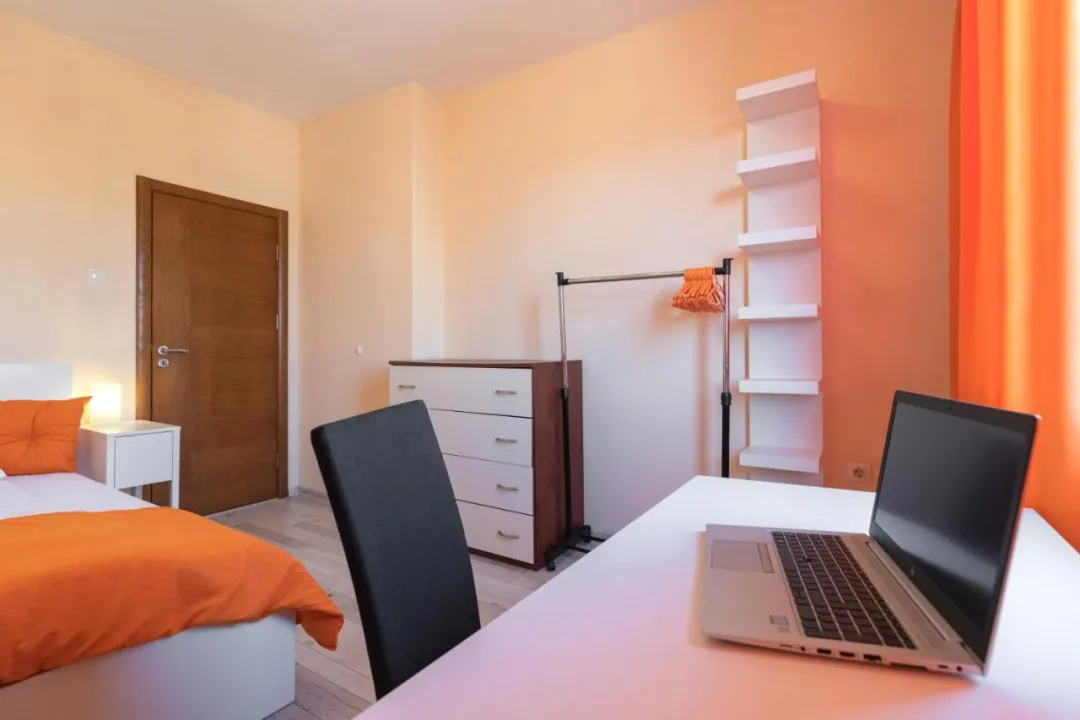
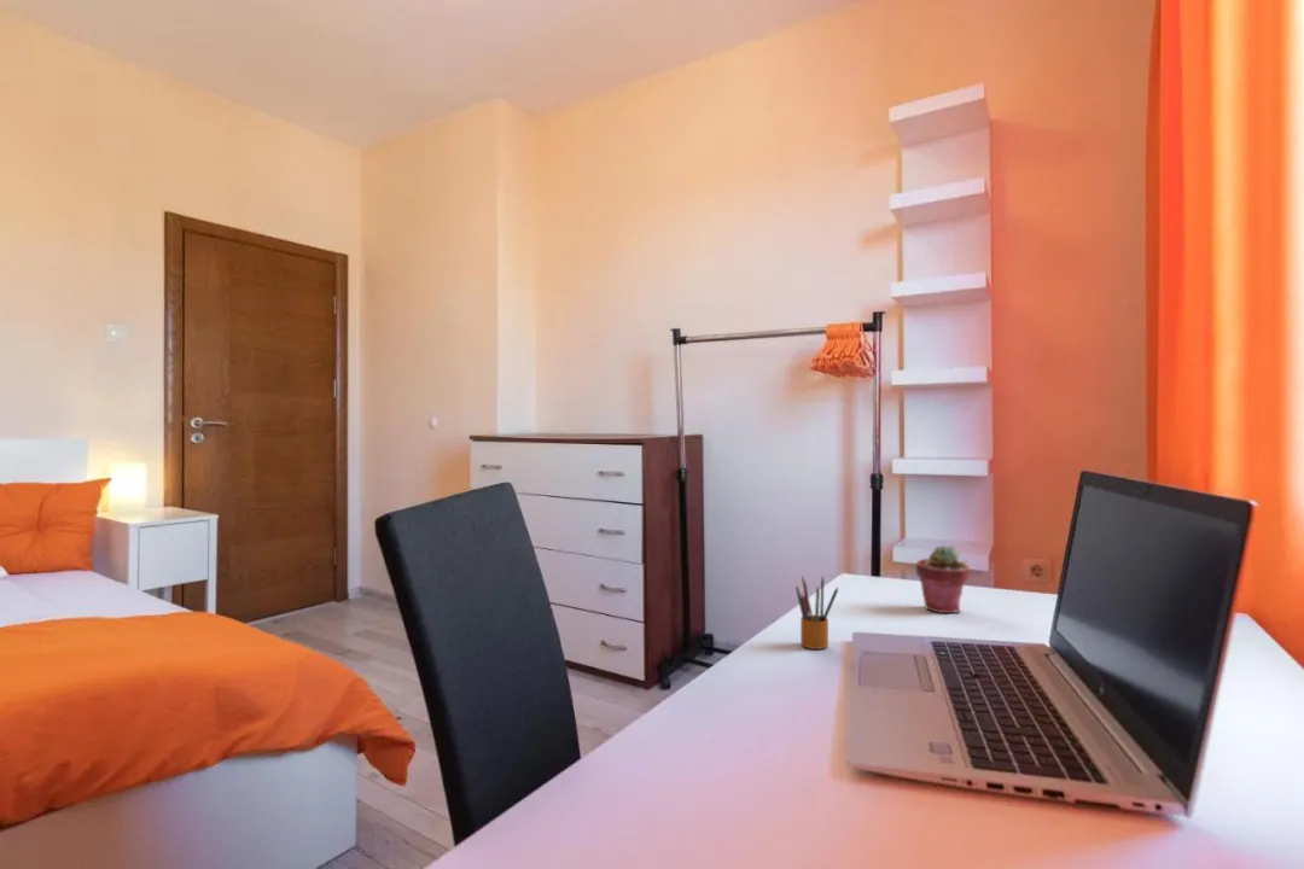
+ potted succulent [915,544,971,614]
+ pencil box [794,575,839,651]
